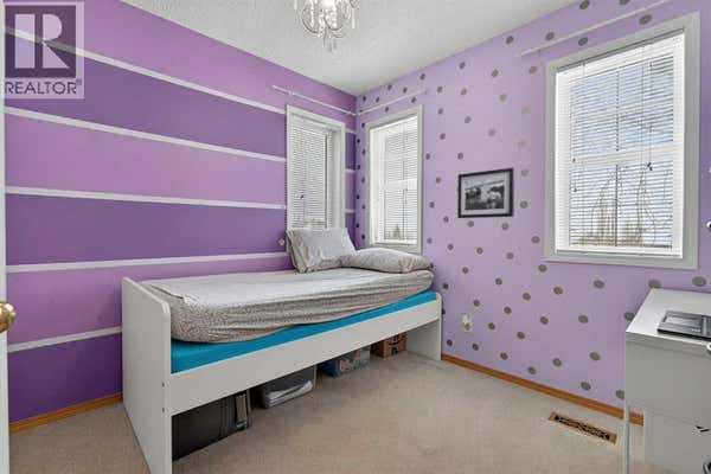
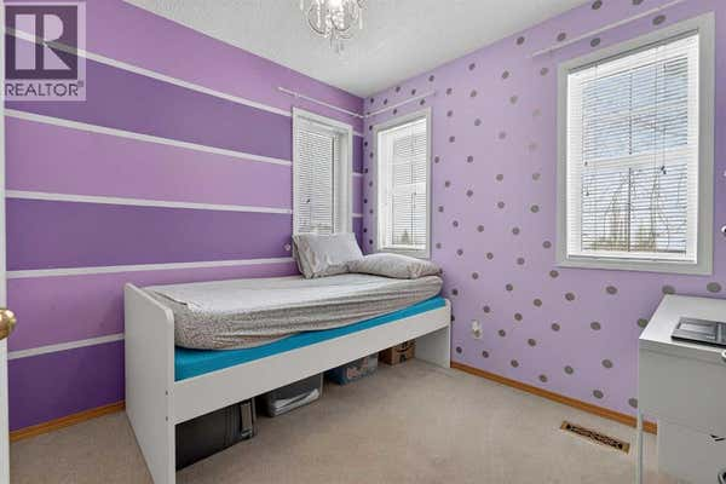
- picture frame [456,166,515,219]
